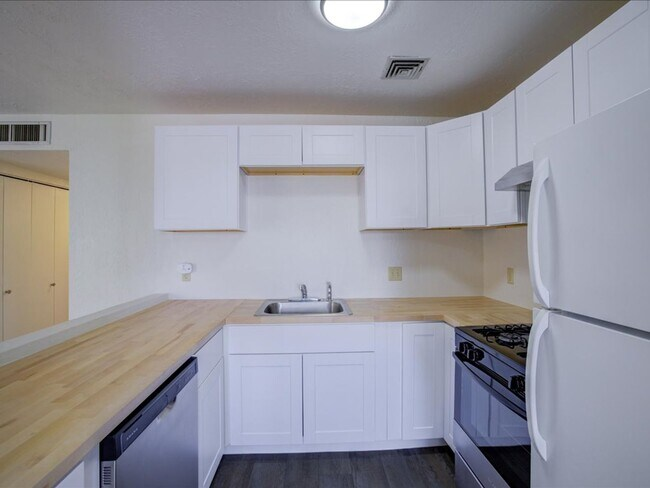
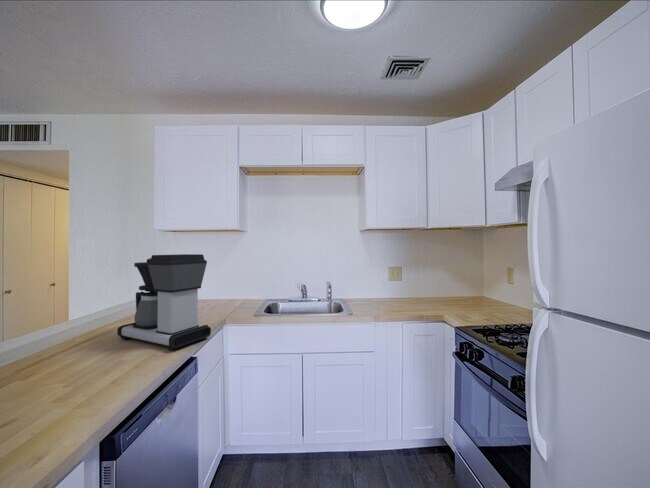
+ coffee maker [116,253,212,351]
